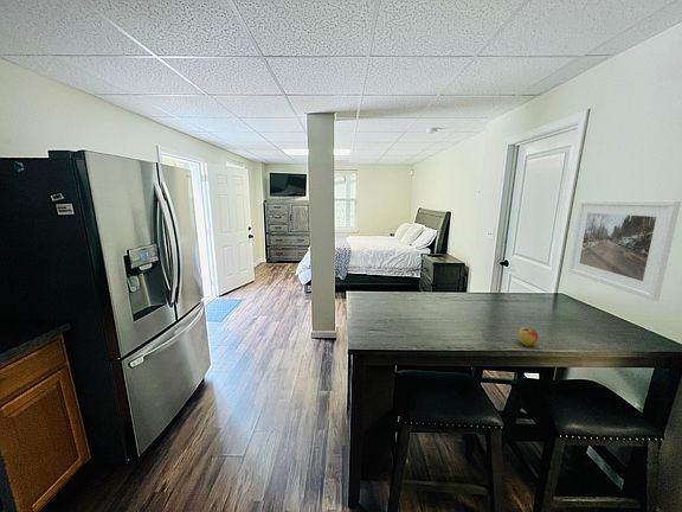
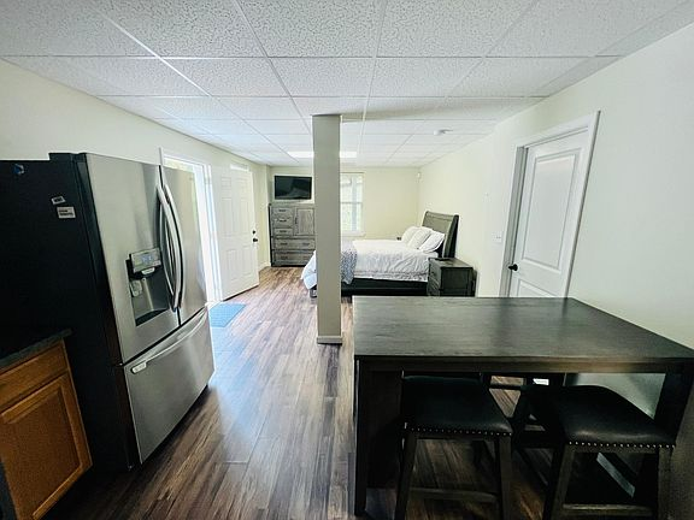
- apple [516,325,539,347]
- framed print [567,199,682,302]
